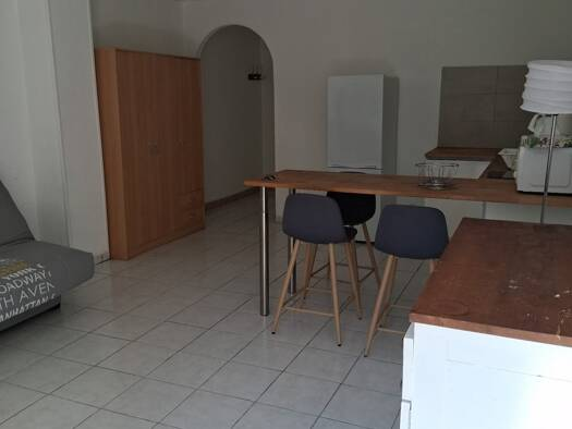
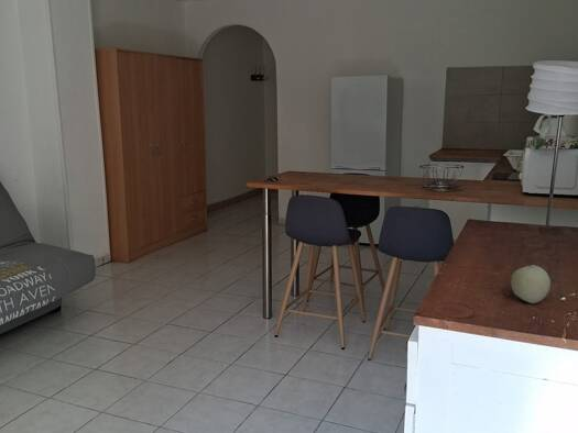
+ fruit [510,264,552,304]
